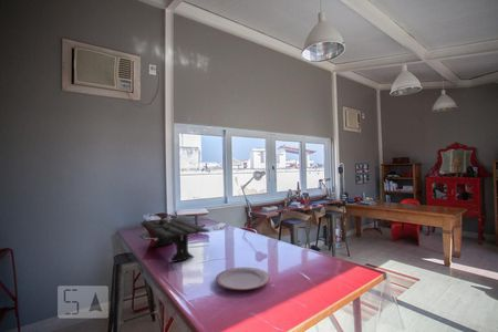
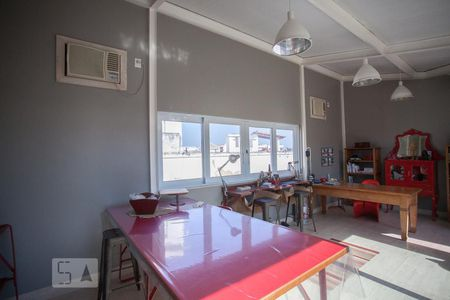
- plate [215,266,271,291]
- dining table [139,214,211,263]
